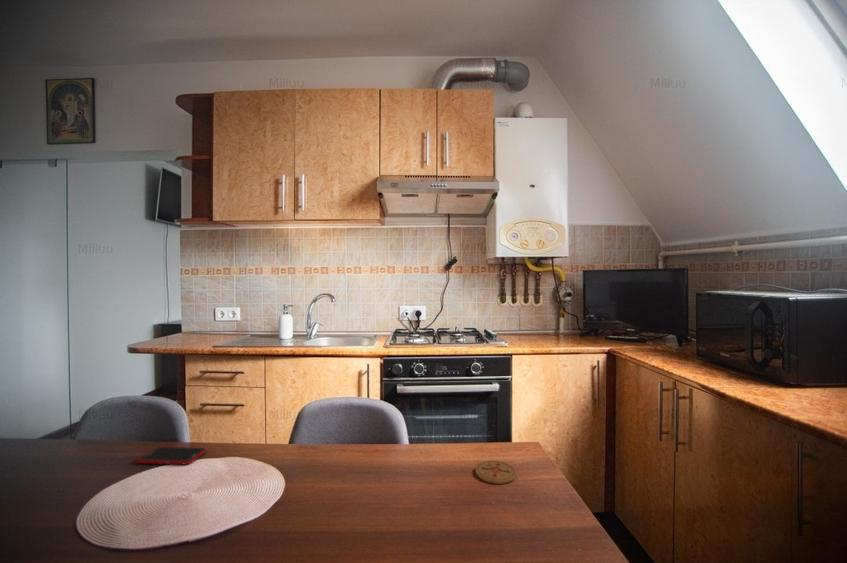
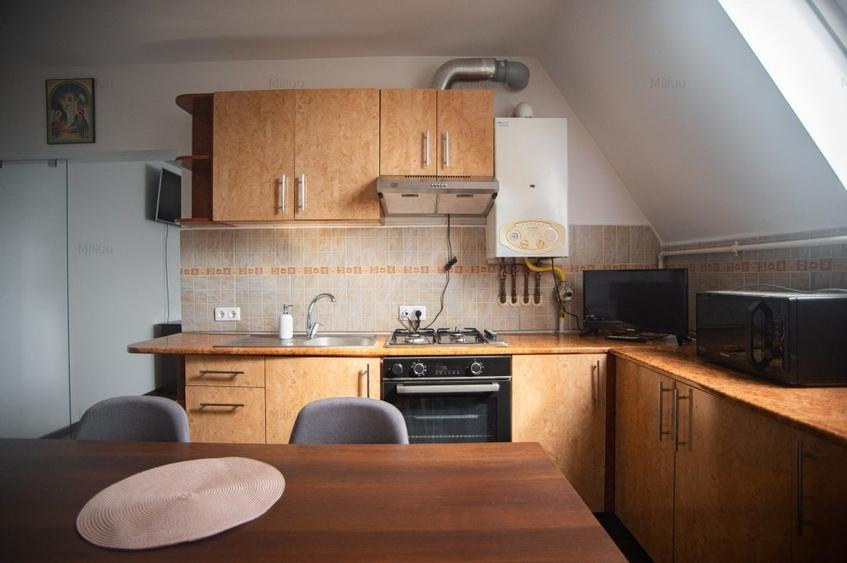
- cell phone [135,446,207,466]
- coaster [474,460,517,485]
